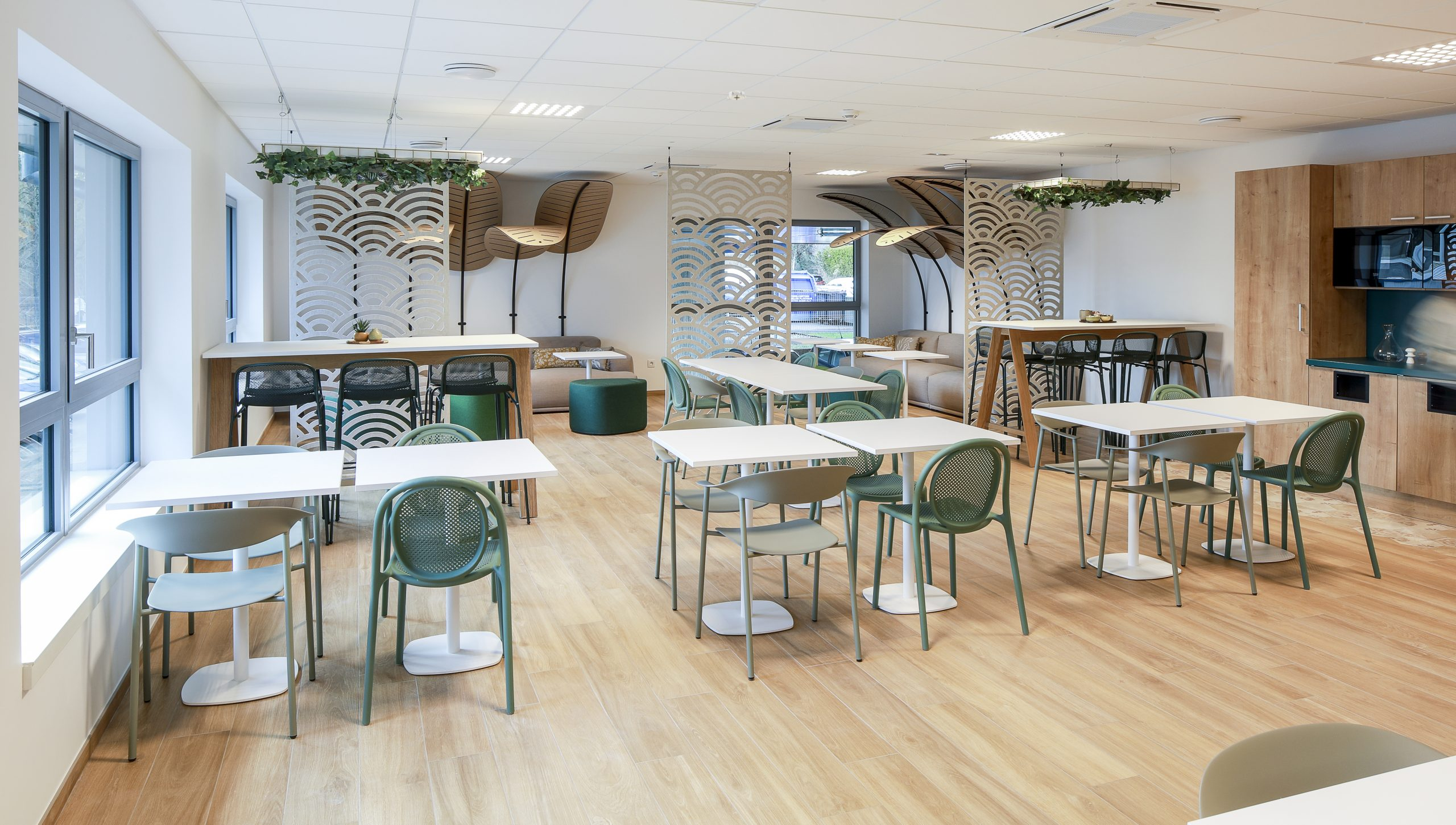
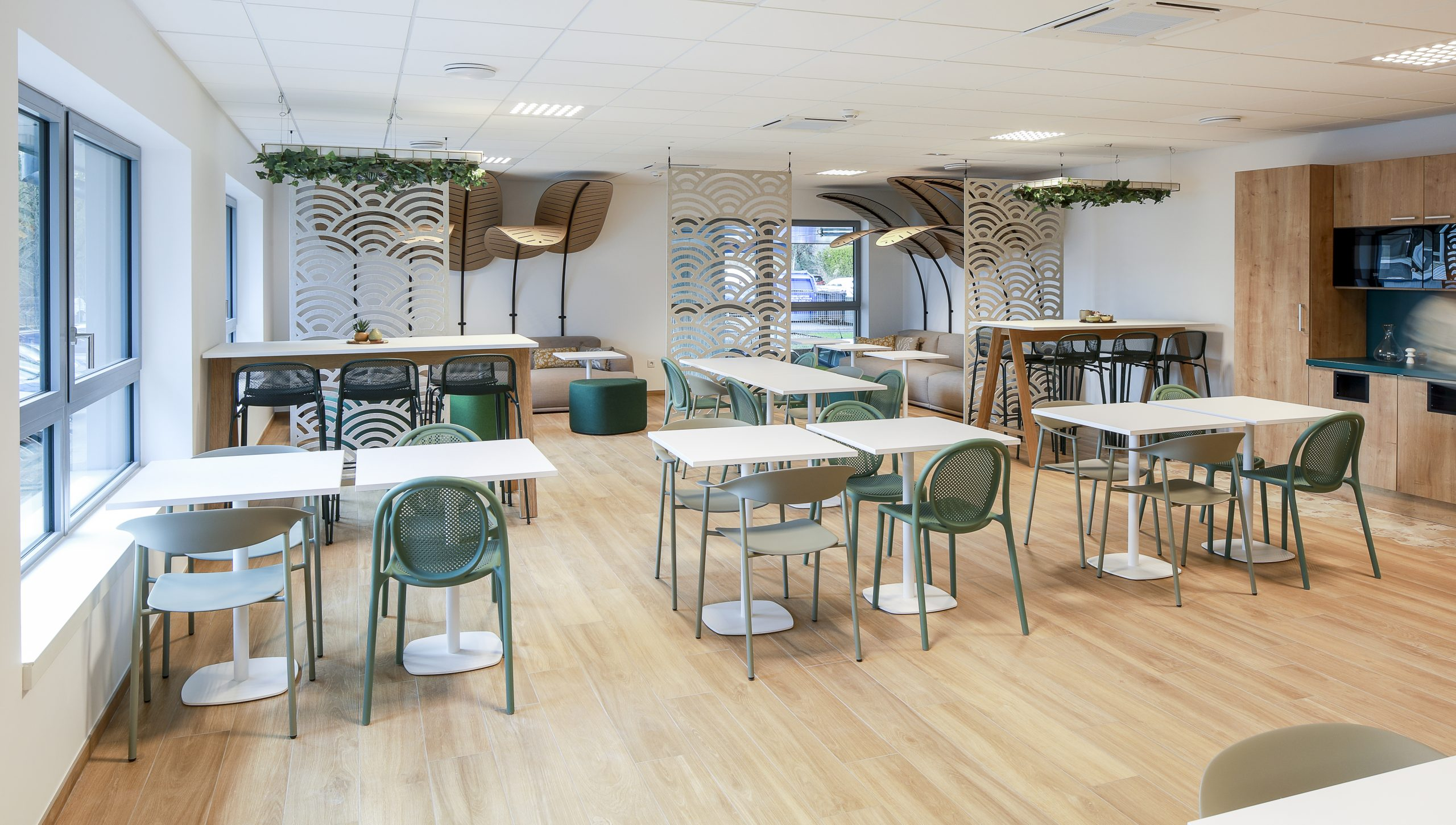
- smoke detector [727,90,747,101]
